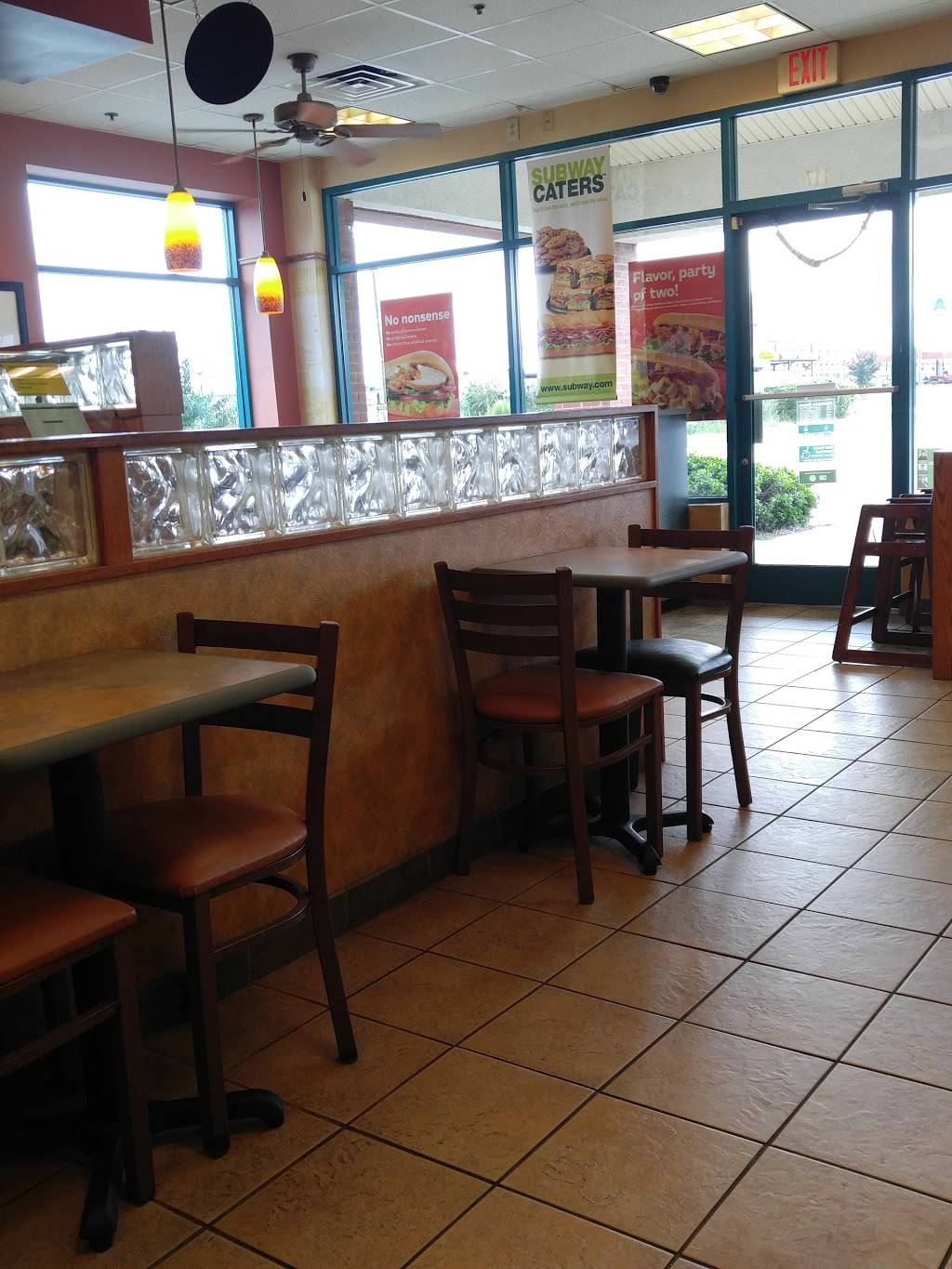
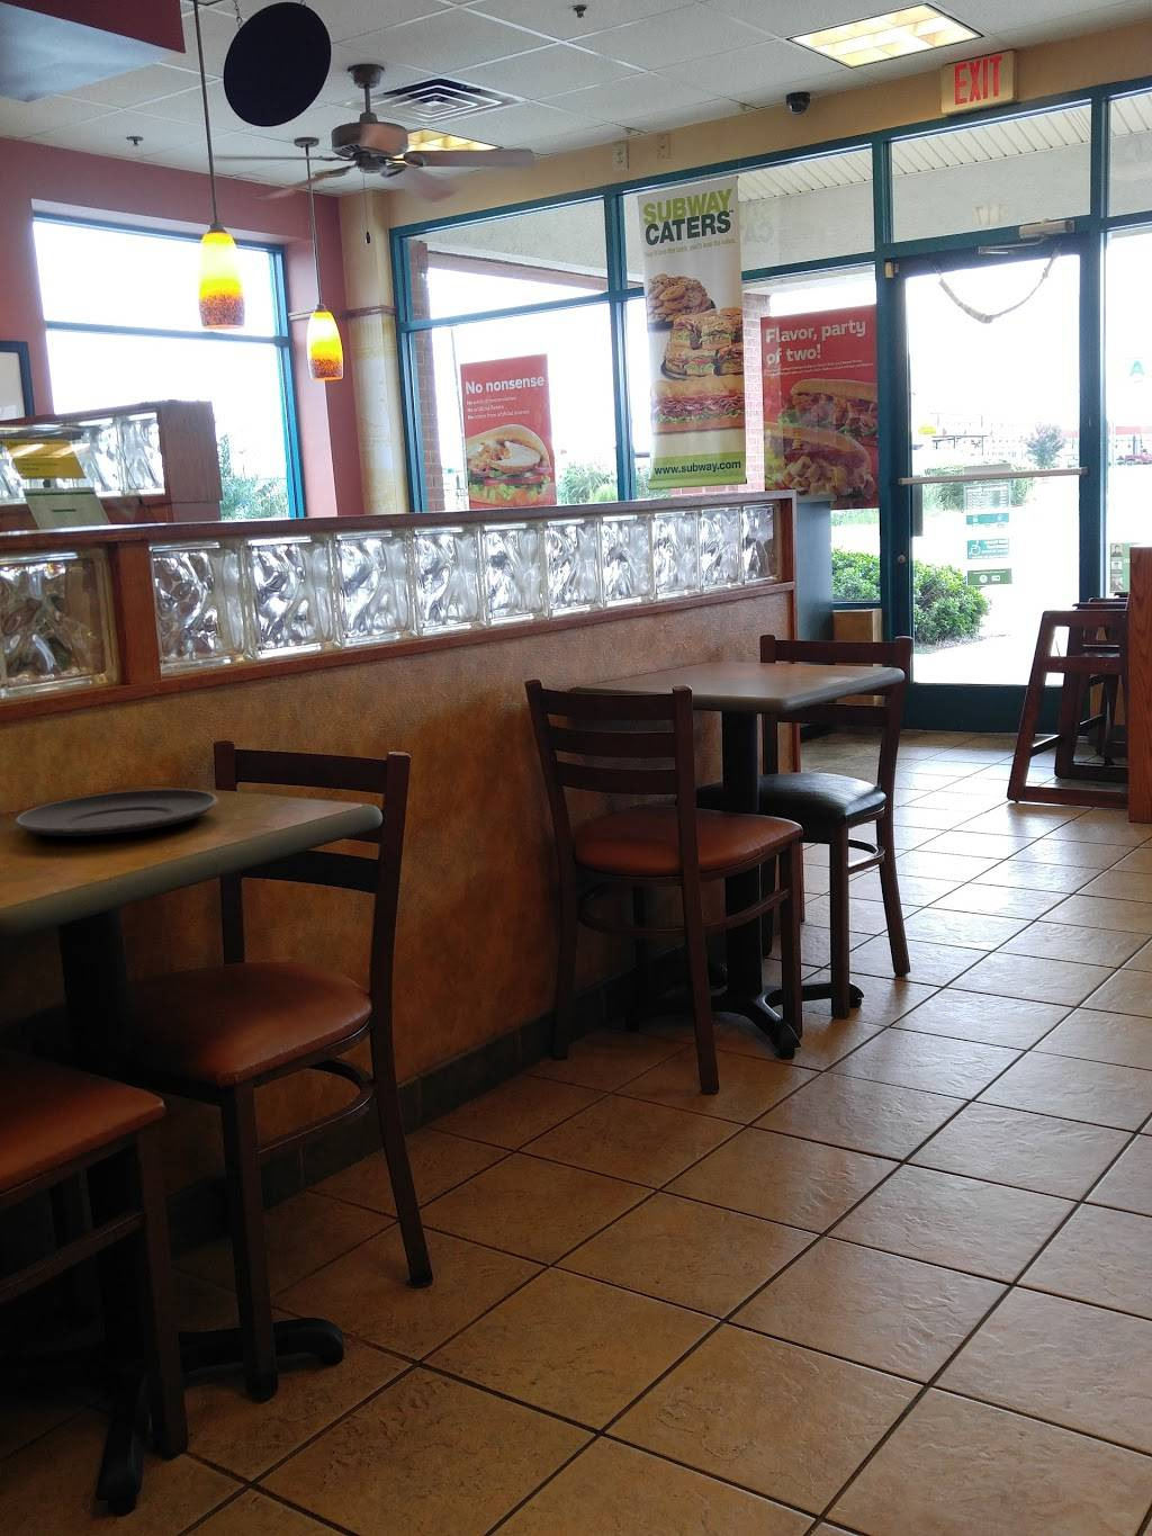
+ plate [13,789,219,838]
